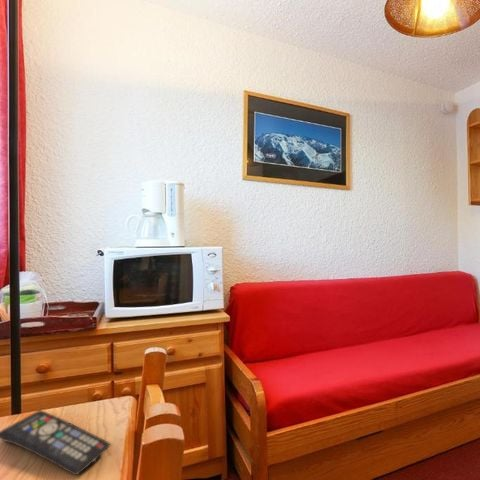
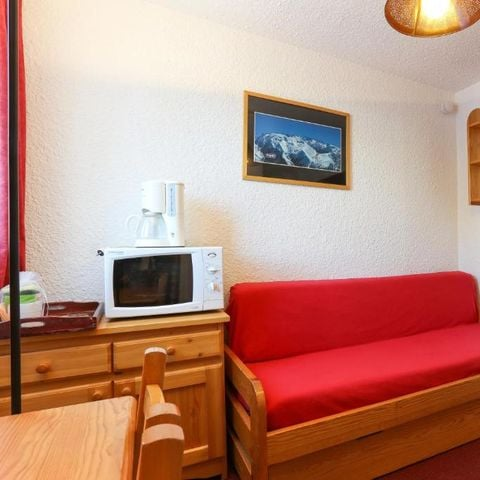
- remote control [0,409,111,476]
